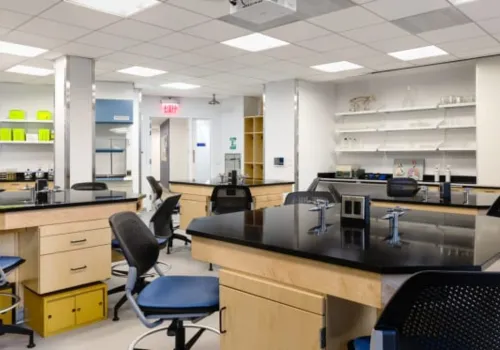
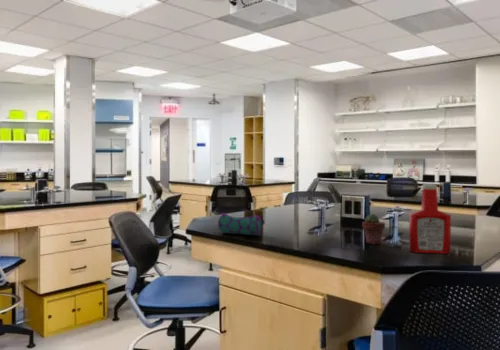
+ potted succulent [361,213,386,245]
+ soap bottle [408,183,452,255]
+ pencil case [217,212,266,237]
